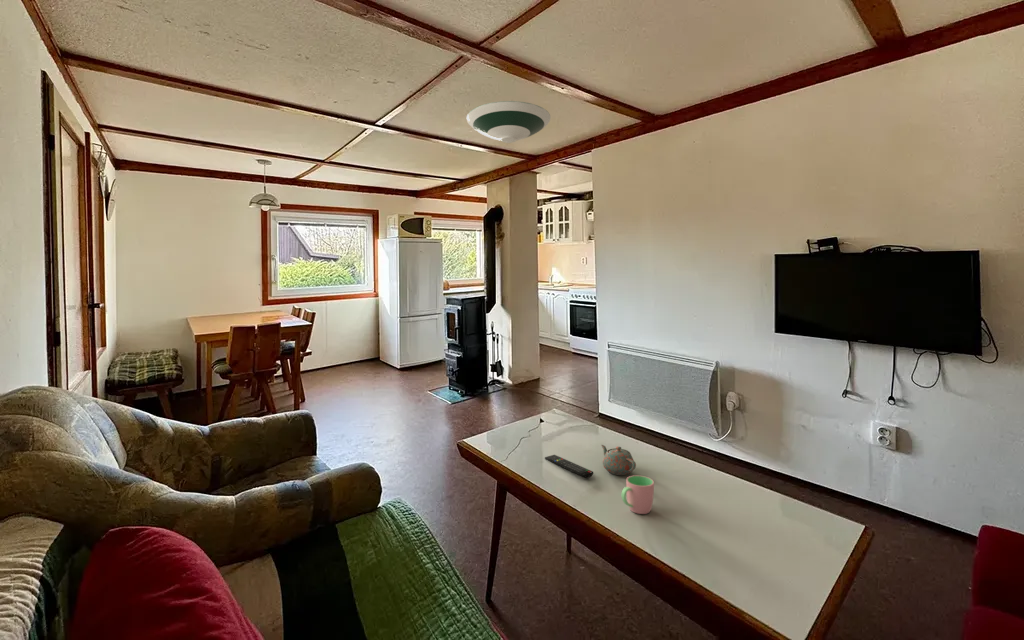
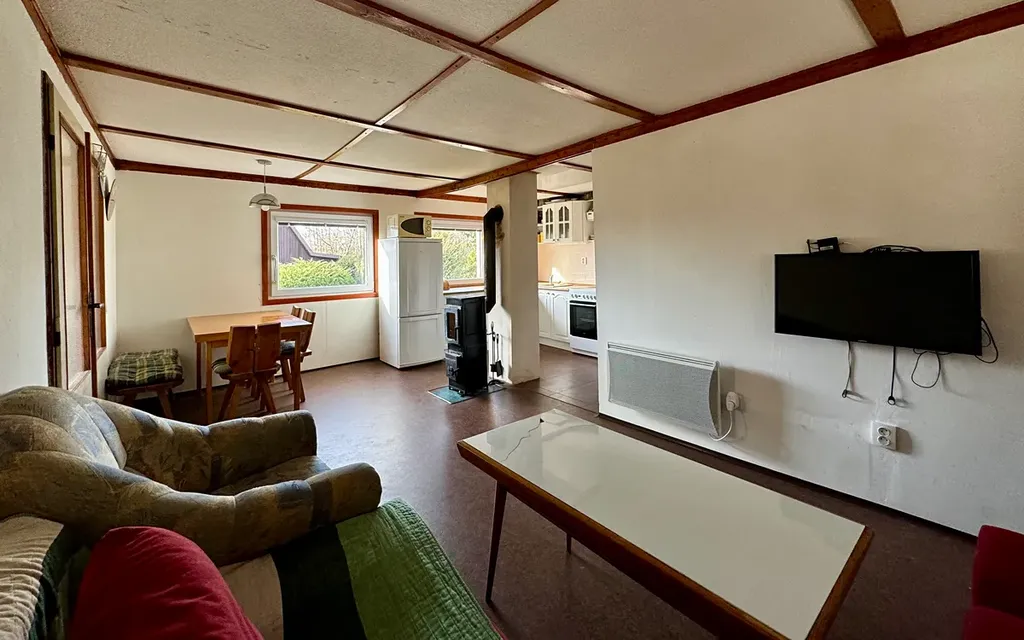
- remote control [544,454,594,479]
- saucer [466,100,552,144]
- teapot [600,444,637,476]
- cup [621,475,655,515]
